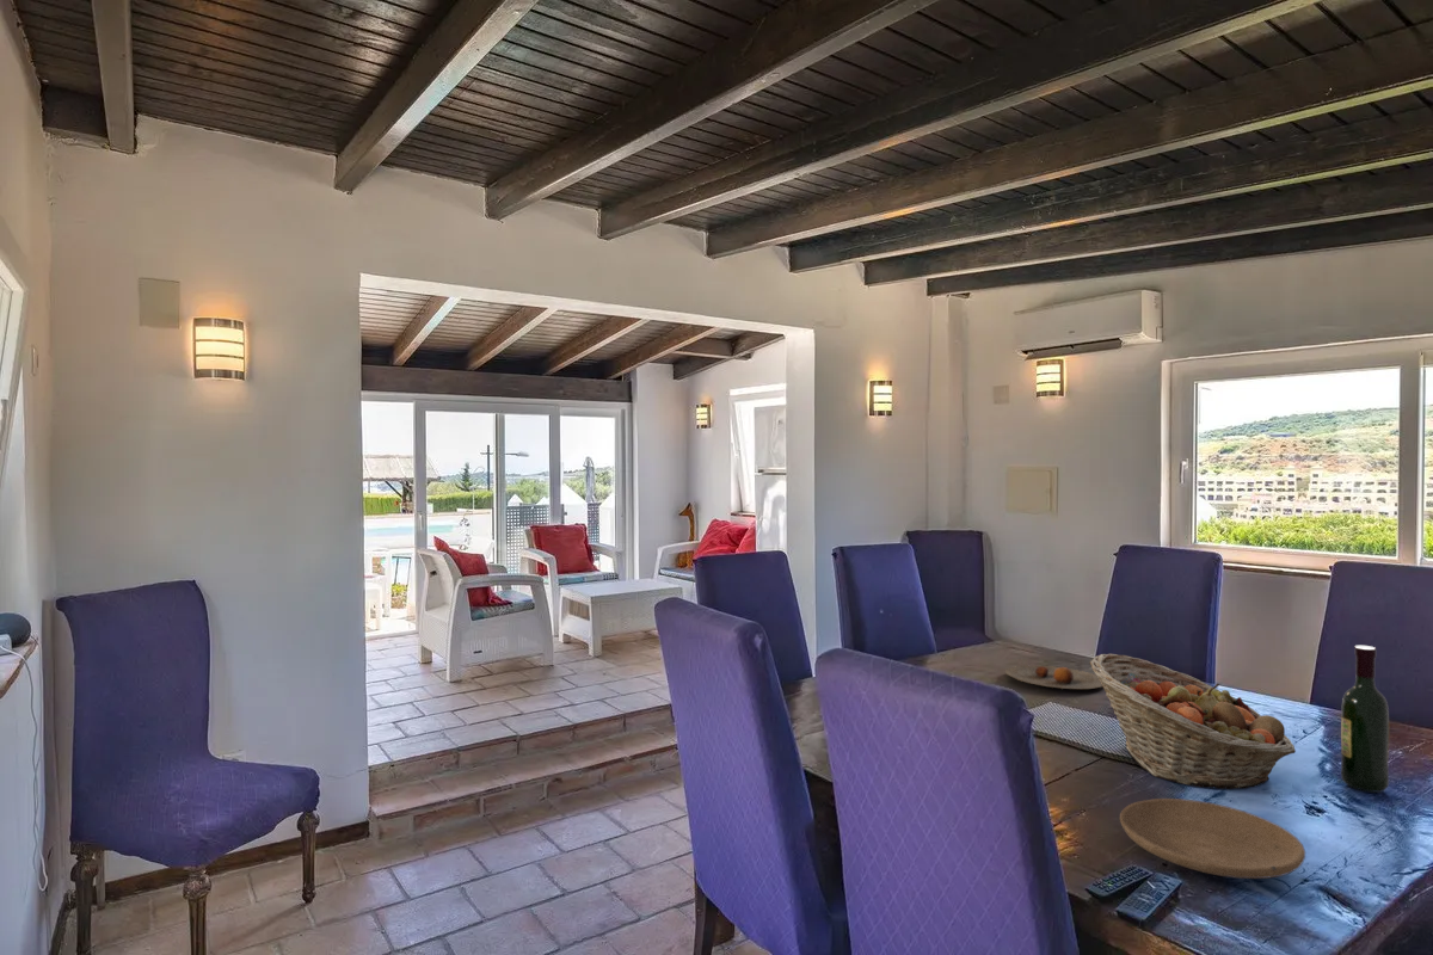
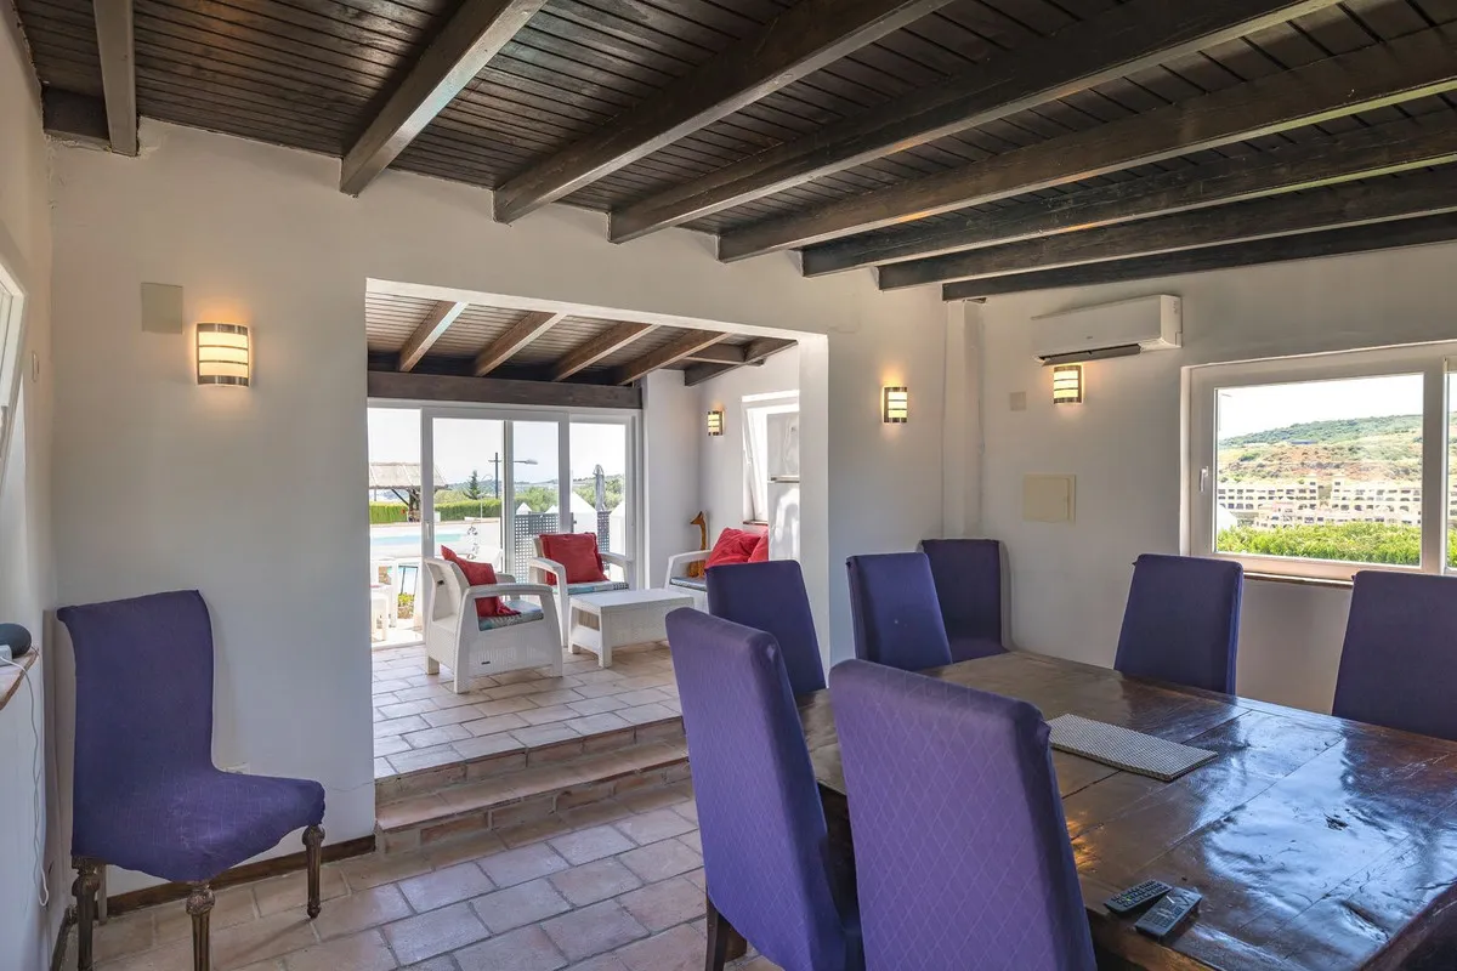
- wine bottle [1340,645,1390,794]
- fruit basket [1089,653,1297,790]
- plate [1119,797,1306,880]
- plate [1004,665,1103,690]
